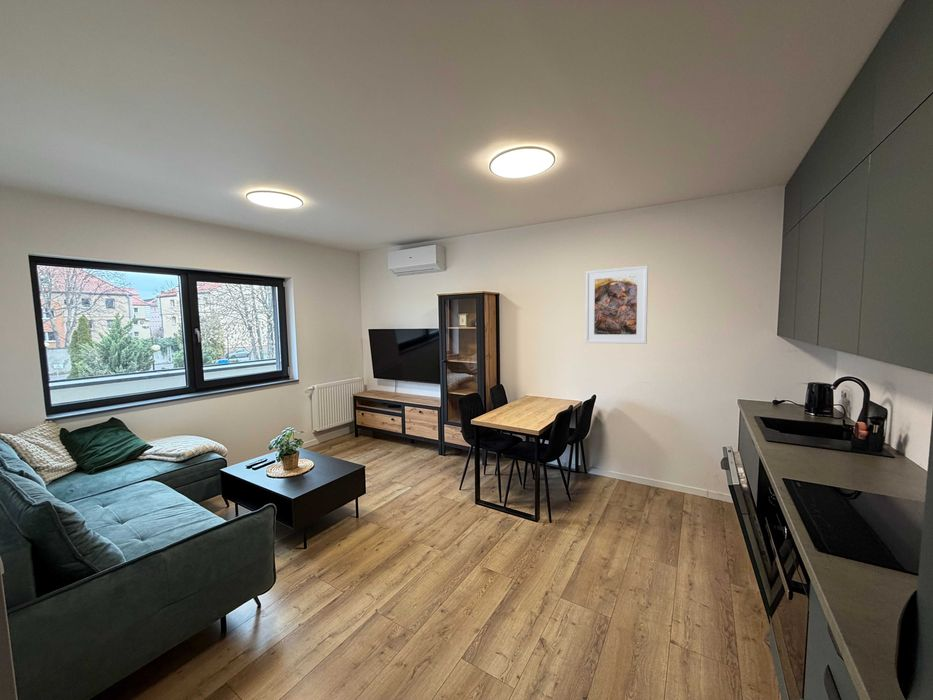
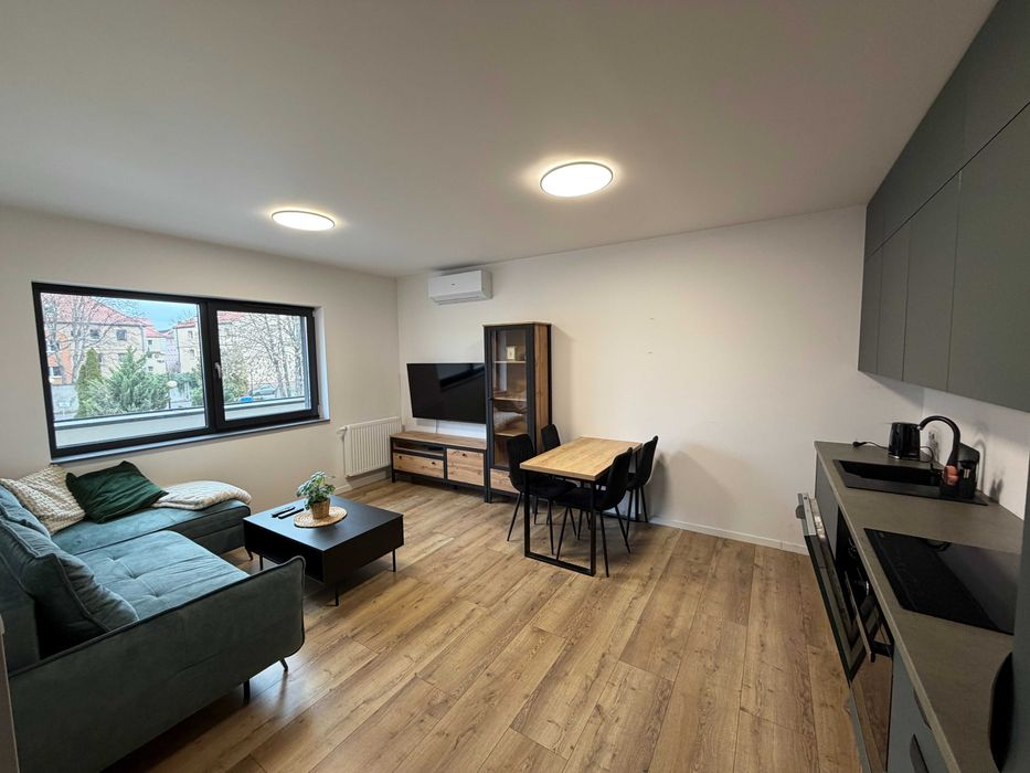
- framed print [584,264,649,345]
